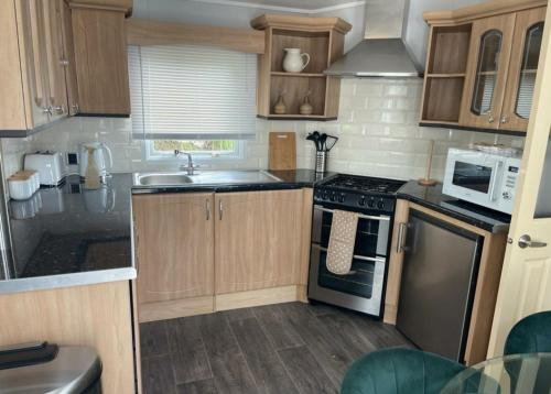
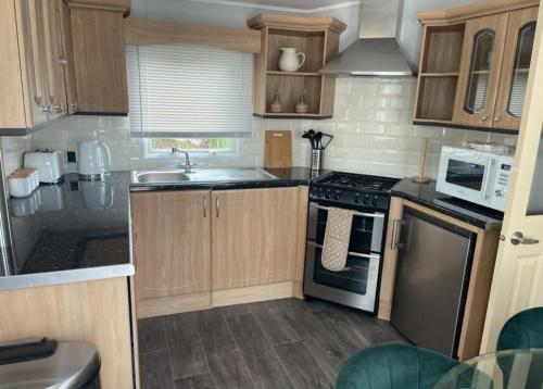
- spray bottle [82,144,101,190]
